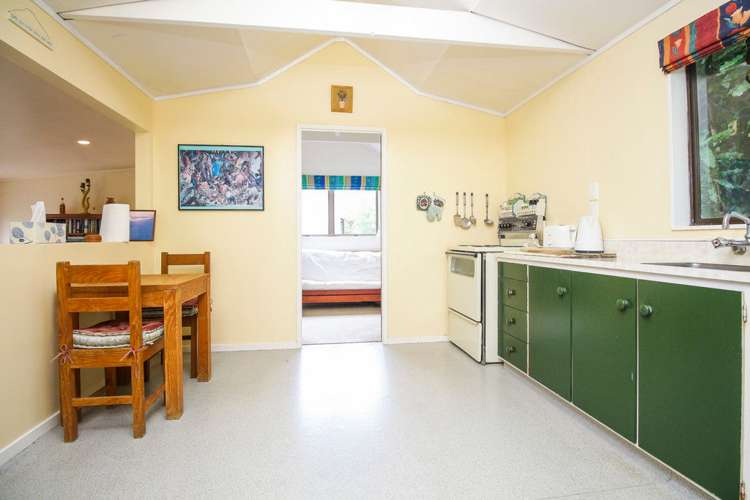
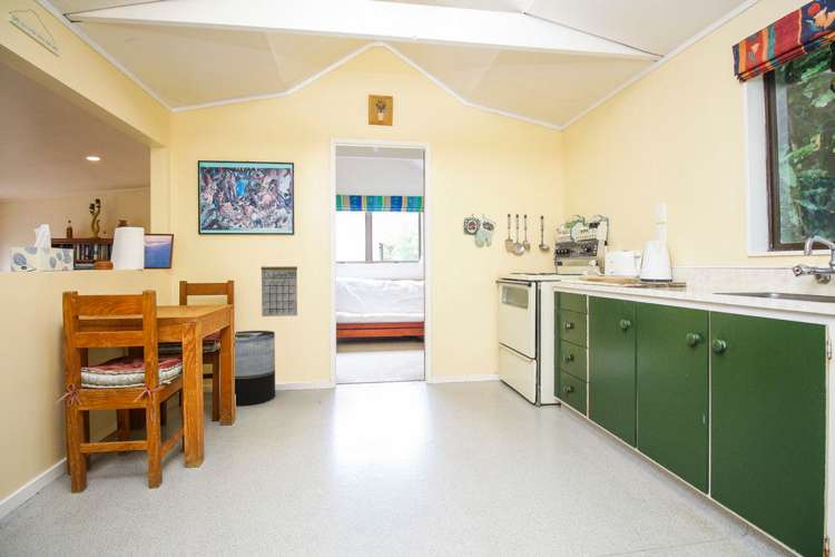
+ trash can [235,330,276,407]
+ calendar [259,254,298,317]
